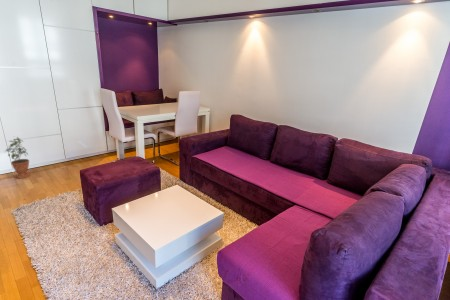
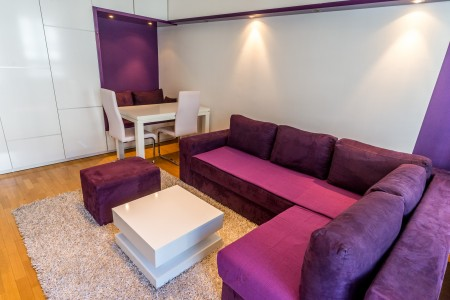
- potted plant [5,135,31,179]
